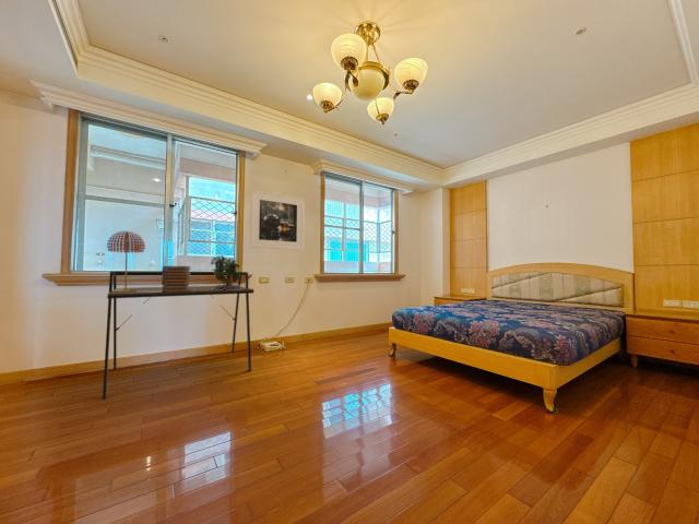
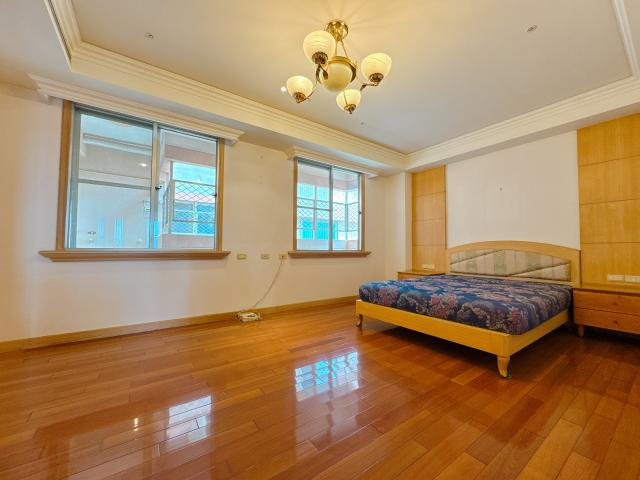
- potted plant [210,254,242,290]
- table lamp [106,230,146,293]
- desk [102,270,256,400]
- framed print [249,189,306,251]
- book stack [161,265,192,291]
